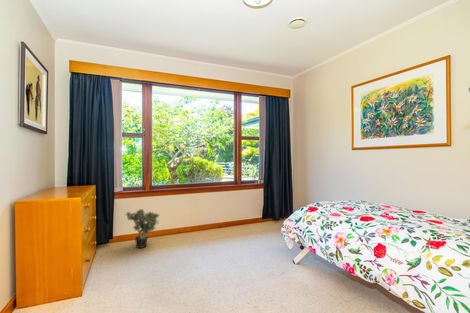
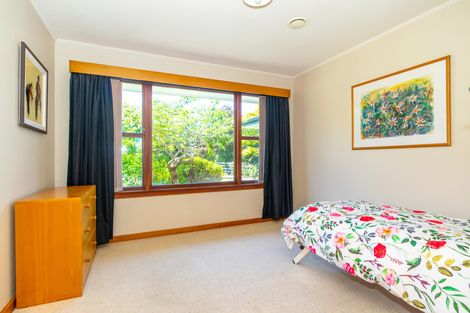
- potted plant [124,208,160,249]
